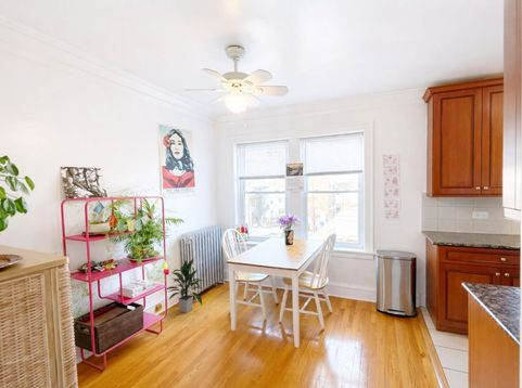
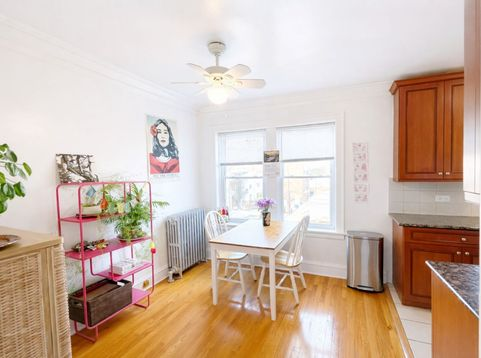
- indoor plant [162,258,204,314]
